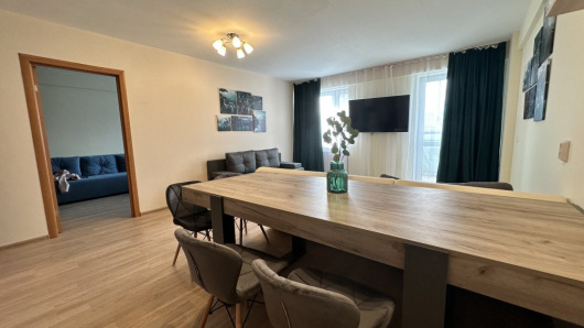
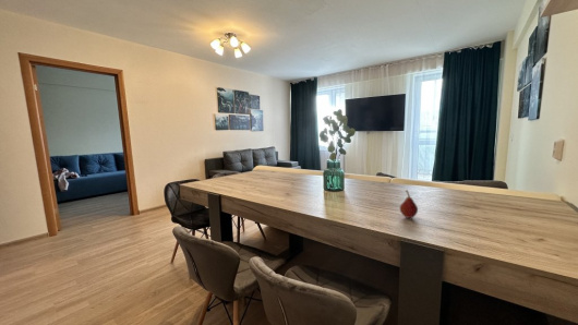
+ fruit [399,189,419,219]
